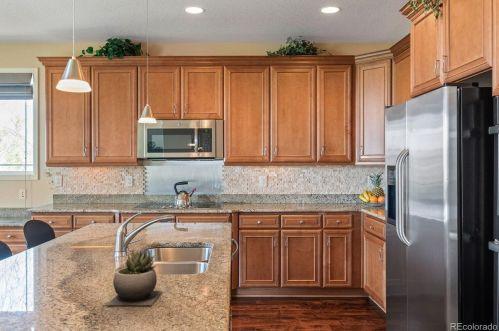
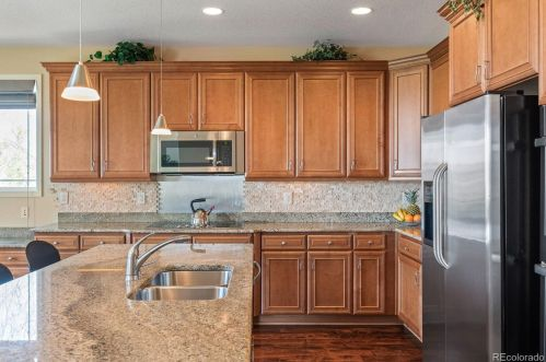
- succulent plant [105,248,163,306]
